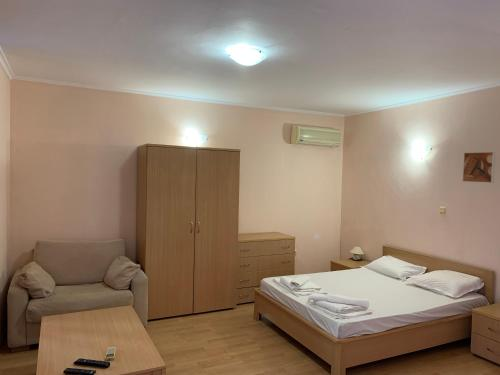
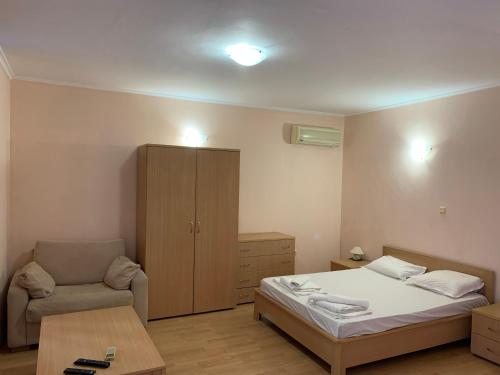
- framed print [462,151,496,184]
